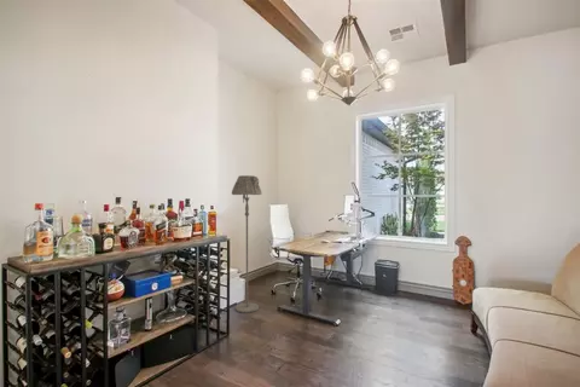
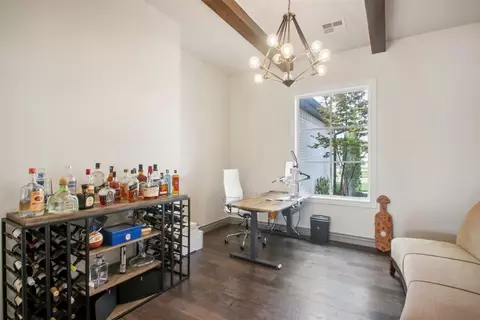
- floor lamp [231,174,262,314]
